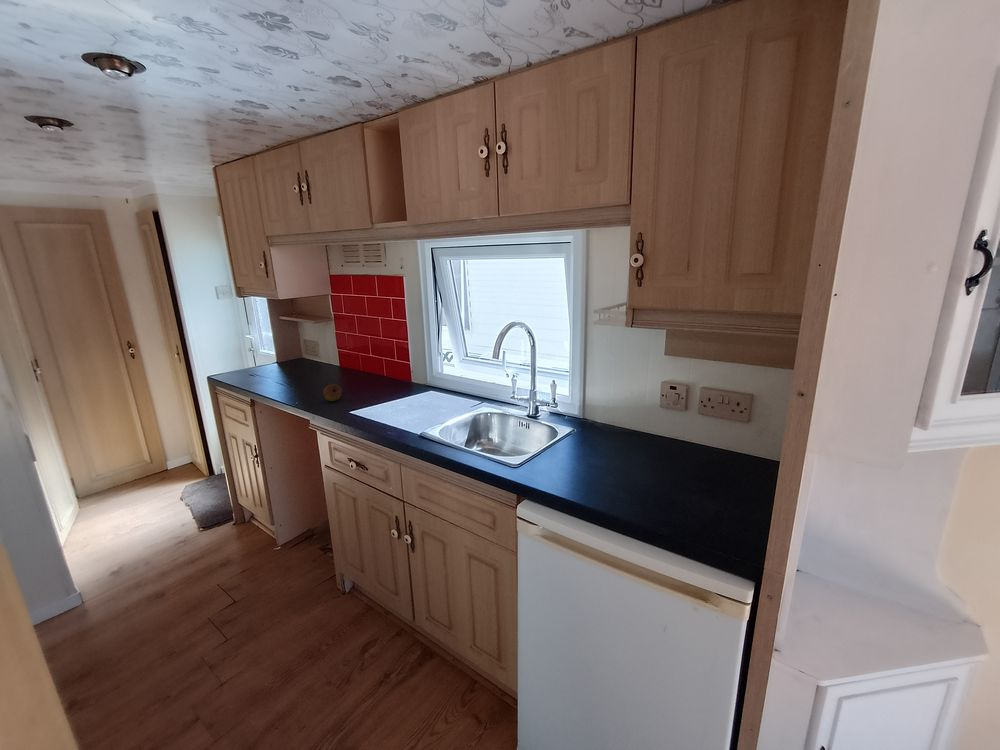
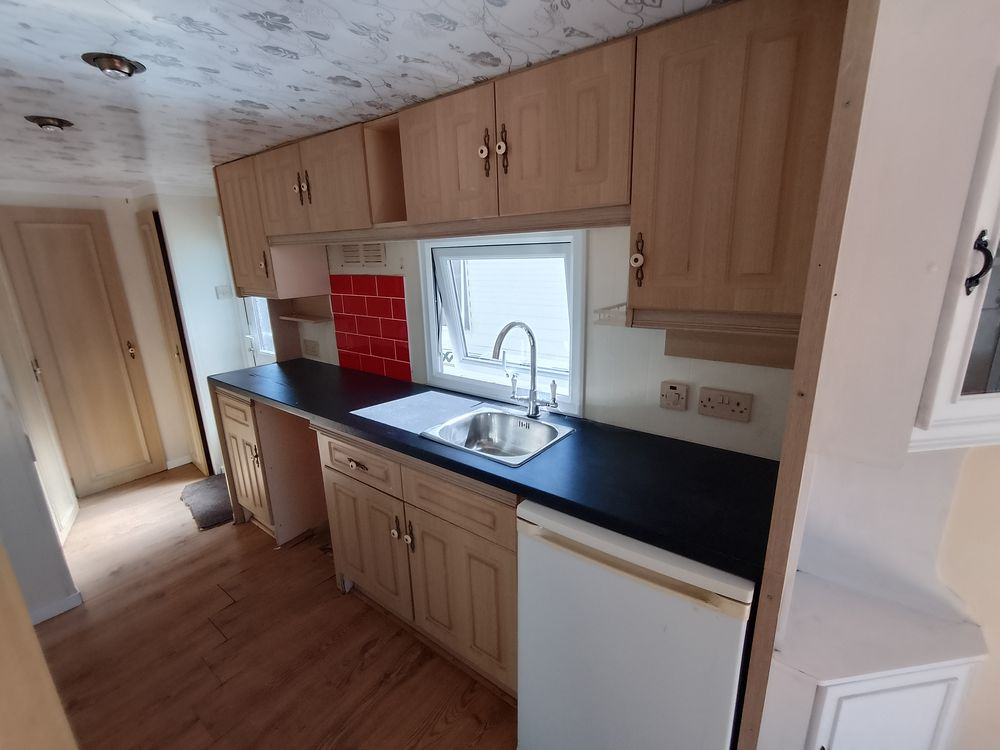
- fruit [322,383,343,402]
